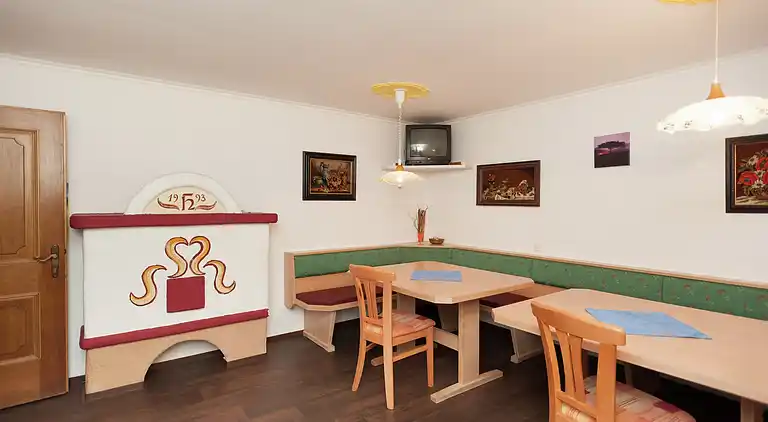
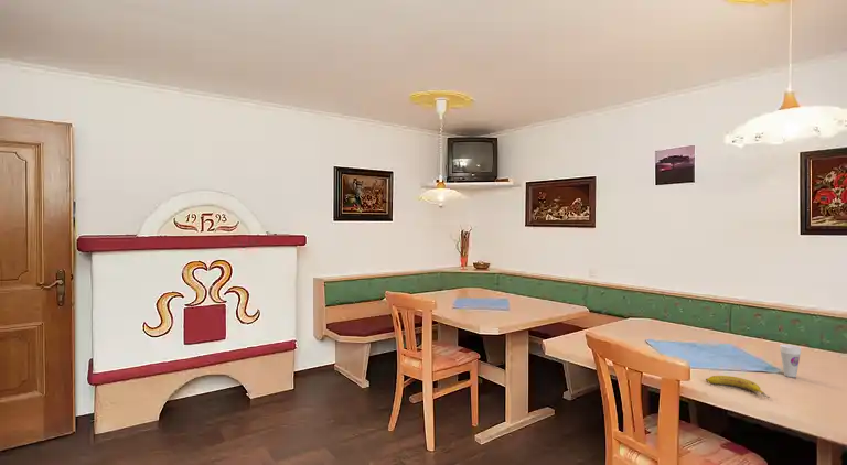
+ fruit [705,375,771,399]
+ cup [779,344,802,378]
